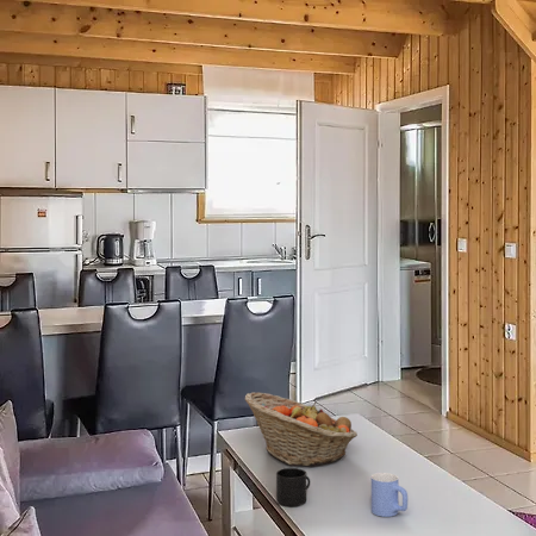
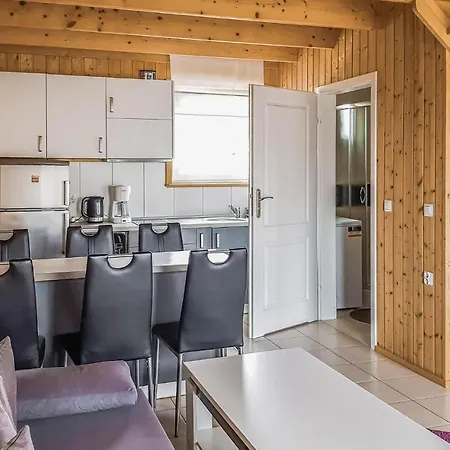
- mug [275,467,311,507]
- mug [370,472,409,518]
- fruit basket [244,392,359,467]
